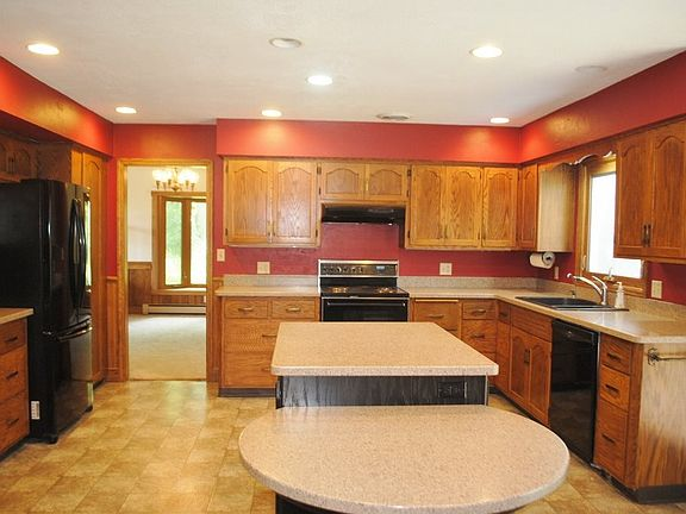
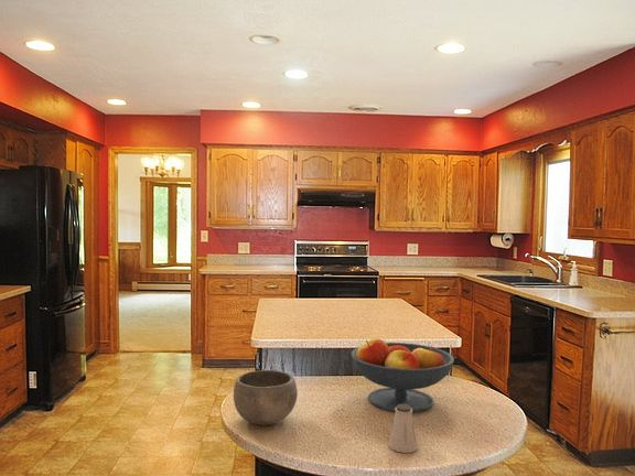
+ saltshaker [387,404,419,454]
+ bowl [233,369,299,426]
+ fruit bowl [351,337,455,413]
